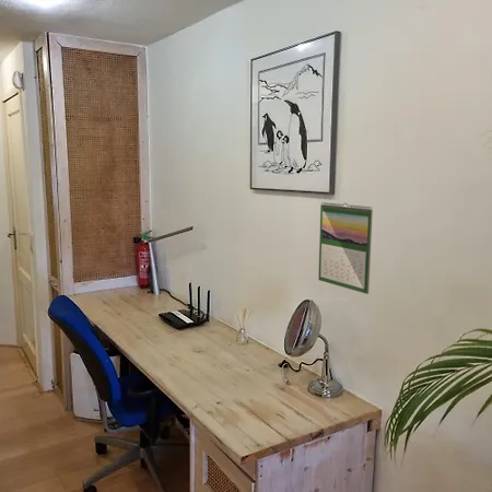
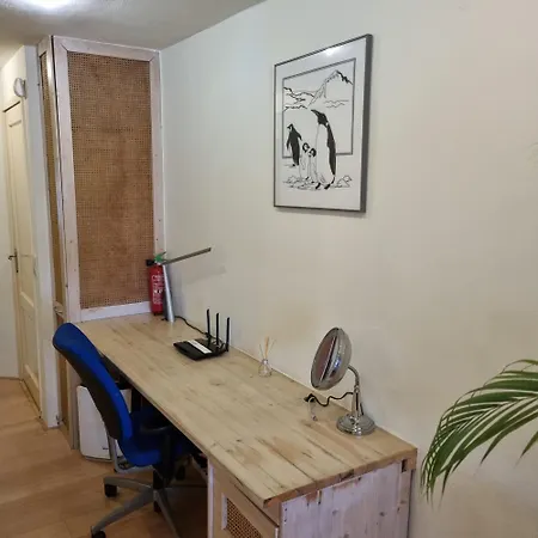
- calendar [317,201,374,295]
